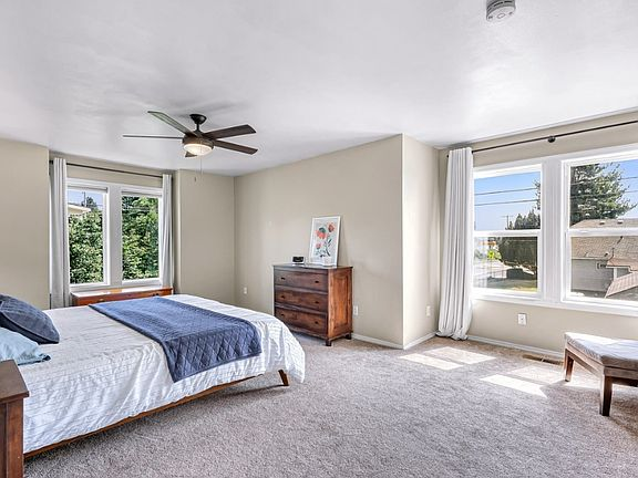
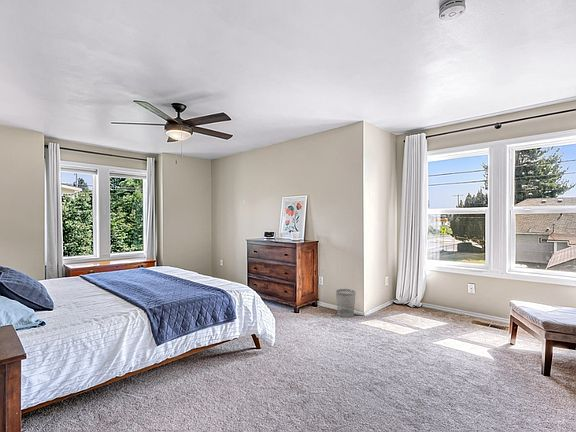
+ wastebasket [335,288,356,318]
